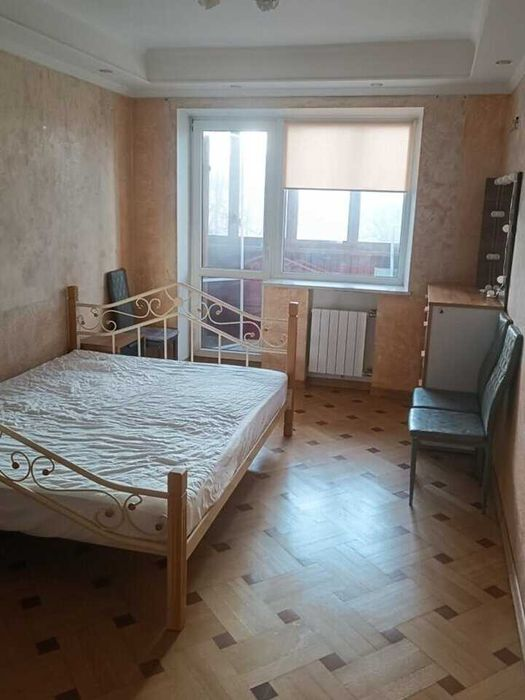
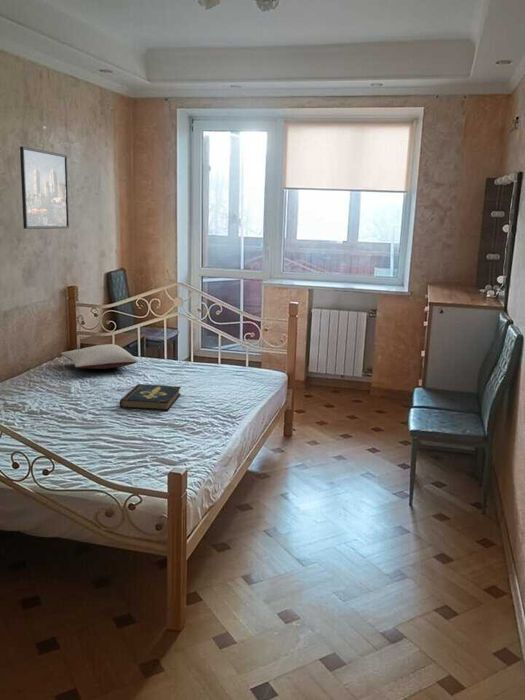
+ book [119,383,182,412]
+ pillow [60,343,139,370]
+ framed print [19,146,70,230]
